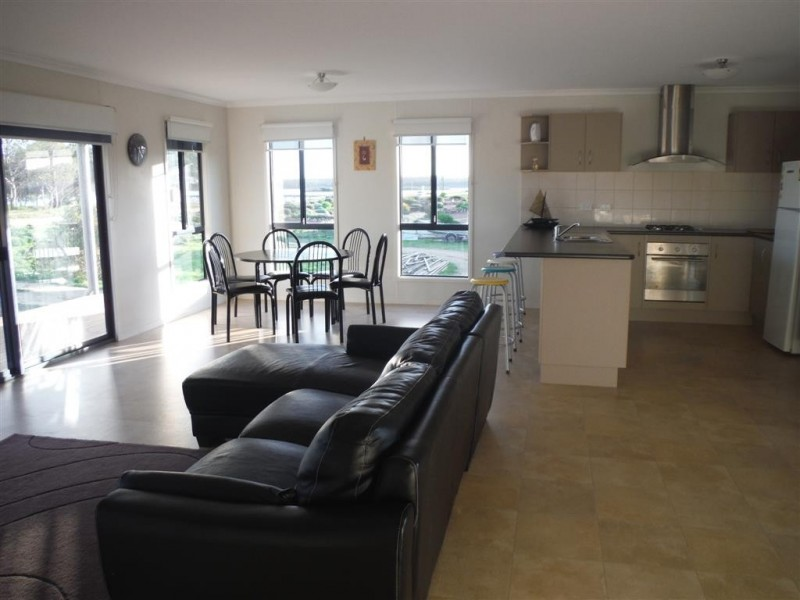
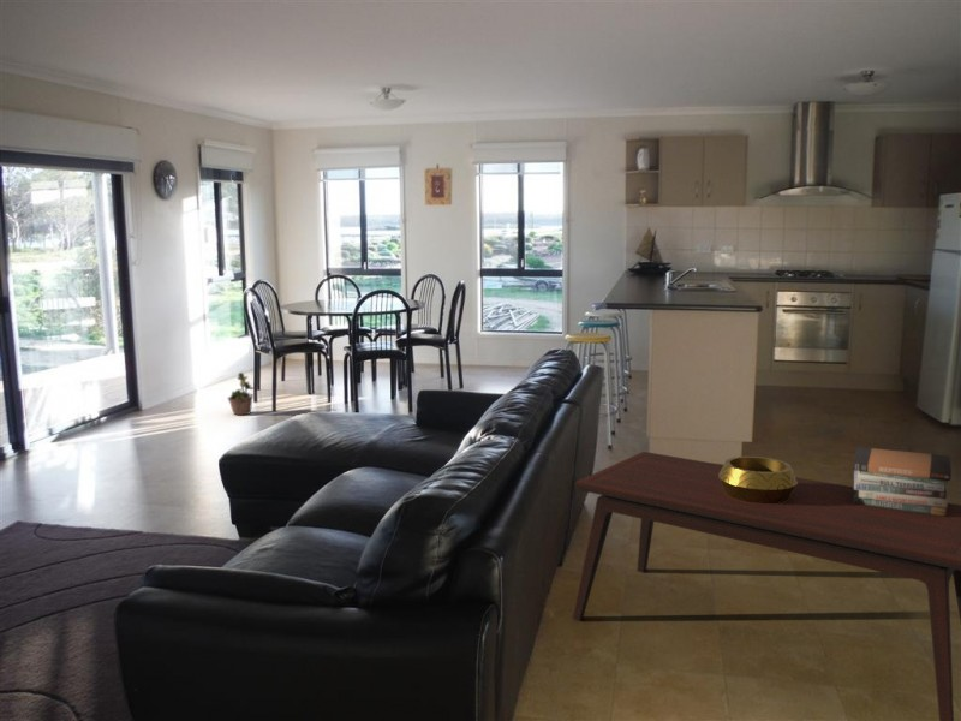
+ potted plant [227,371,256,416]
+ book stack [852,446,953,517]
+ decorative bowl [718,455,798,503]
+ coffee table [572,451,961,721]
